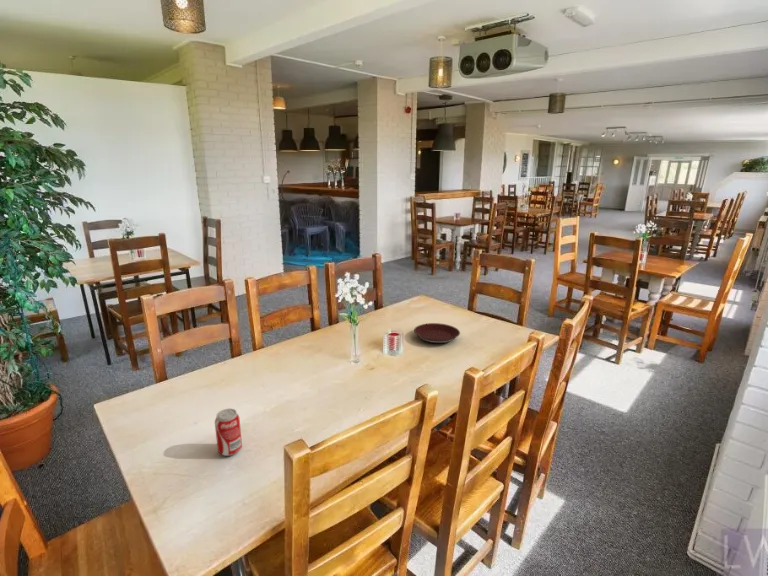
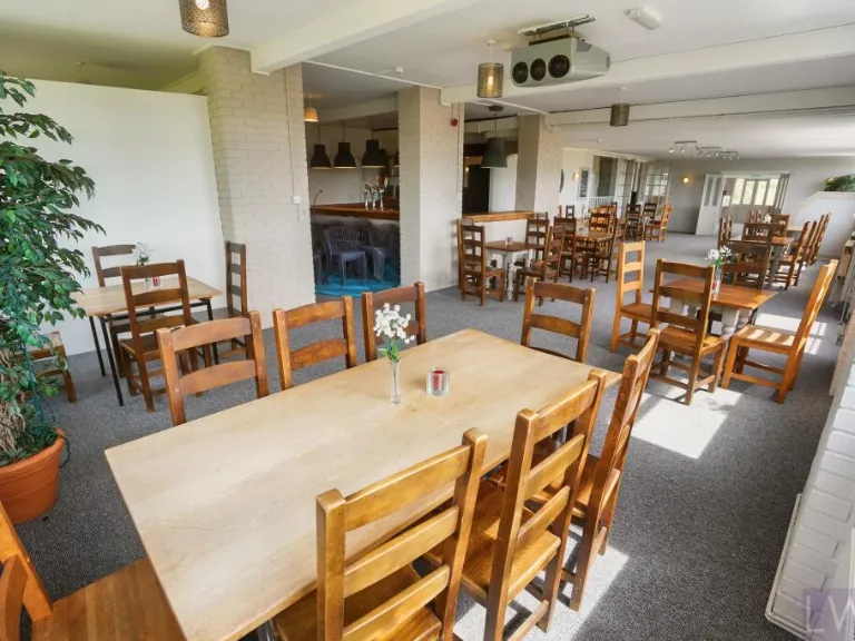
- plate [413,322,461,344]
- beverage can [214,408,243,457]
